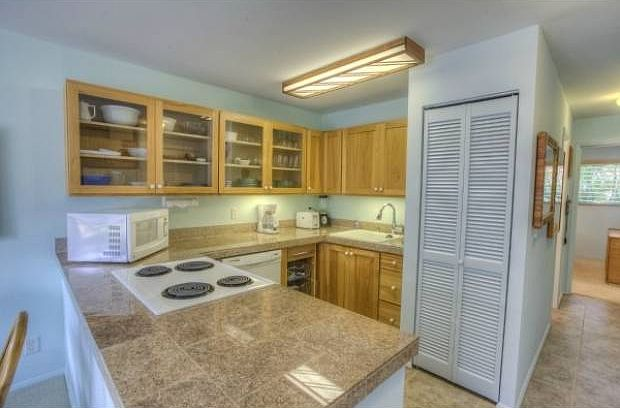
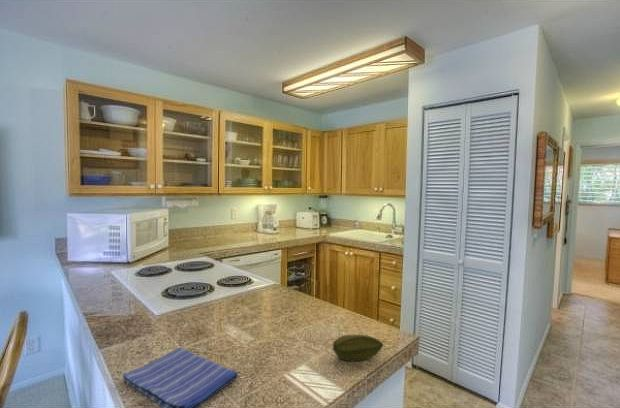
+ fruit [332,334,384,362]
+ dish towel [122,346,239,408]
